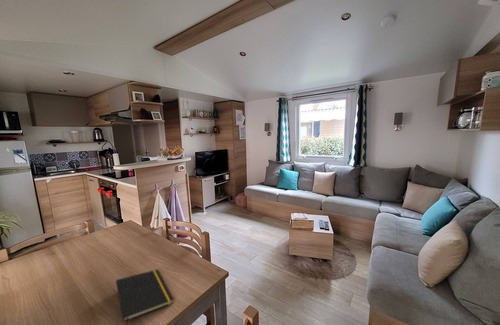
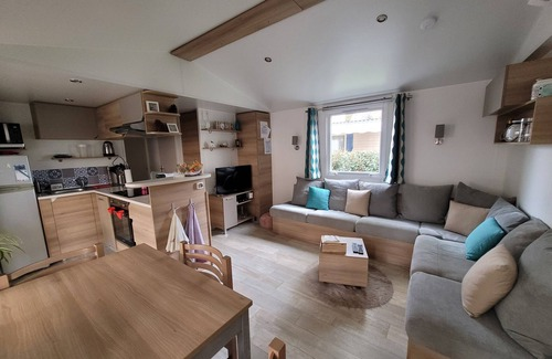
- notepad [115,268,175,325]
